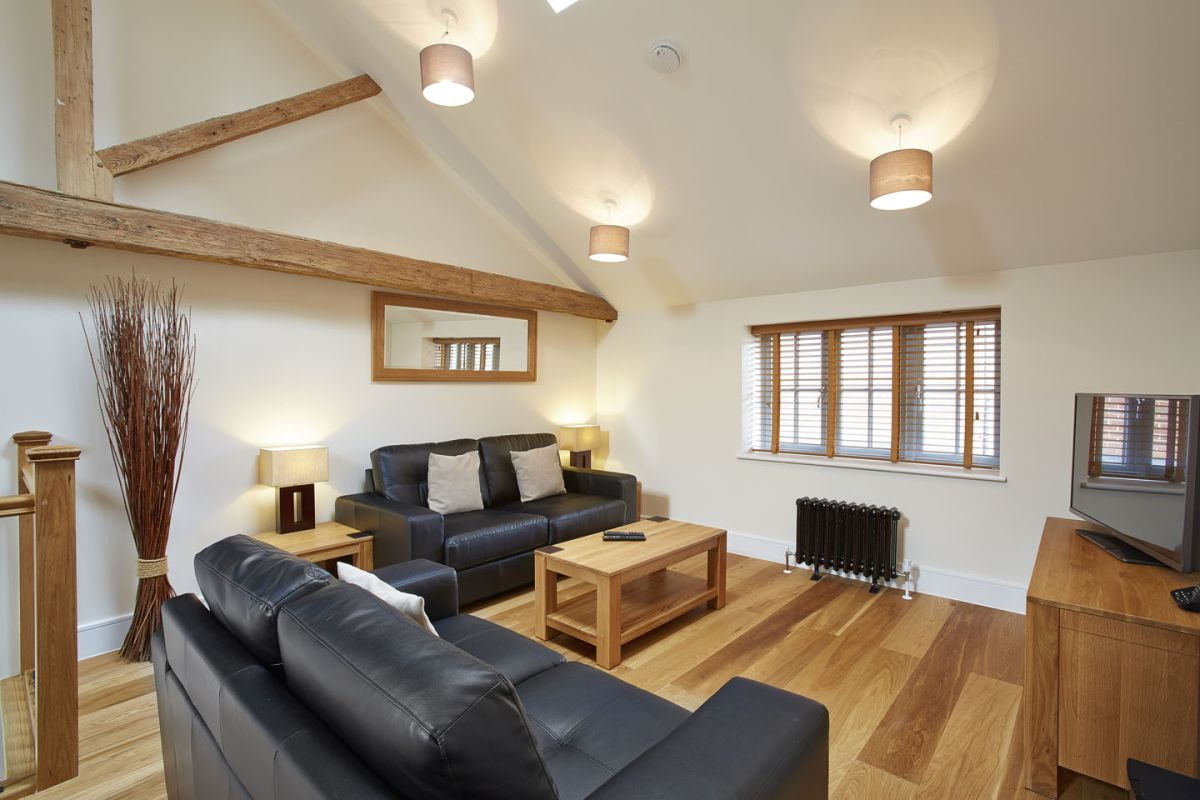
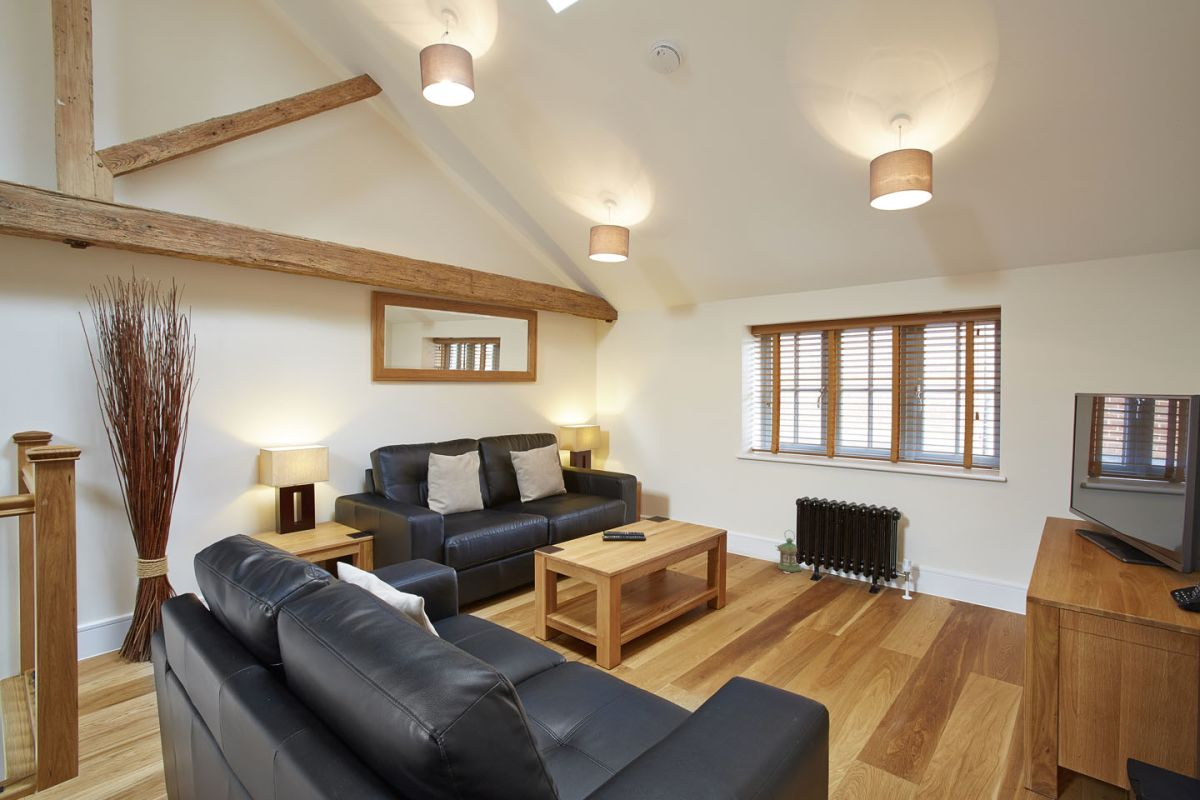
+ lantern [774,529,803,573]
